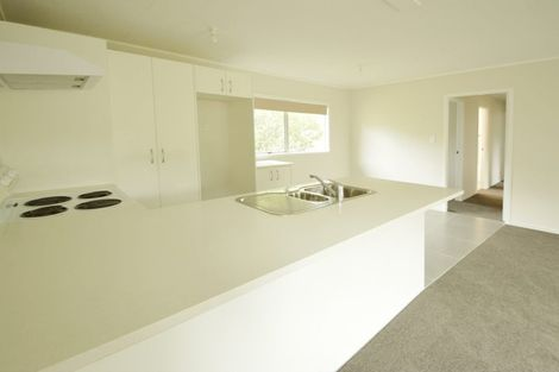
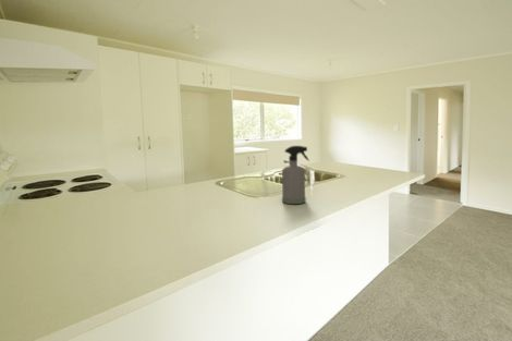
+ spray bottle [281,145,310,205]
